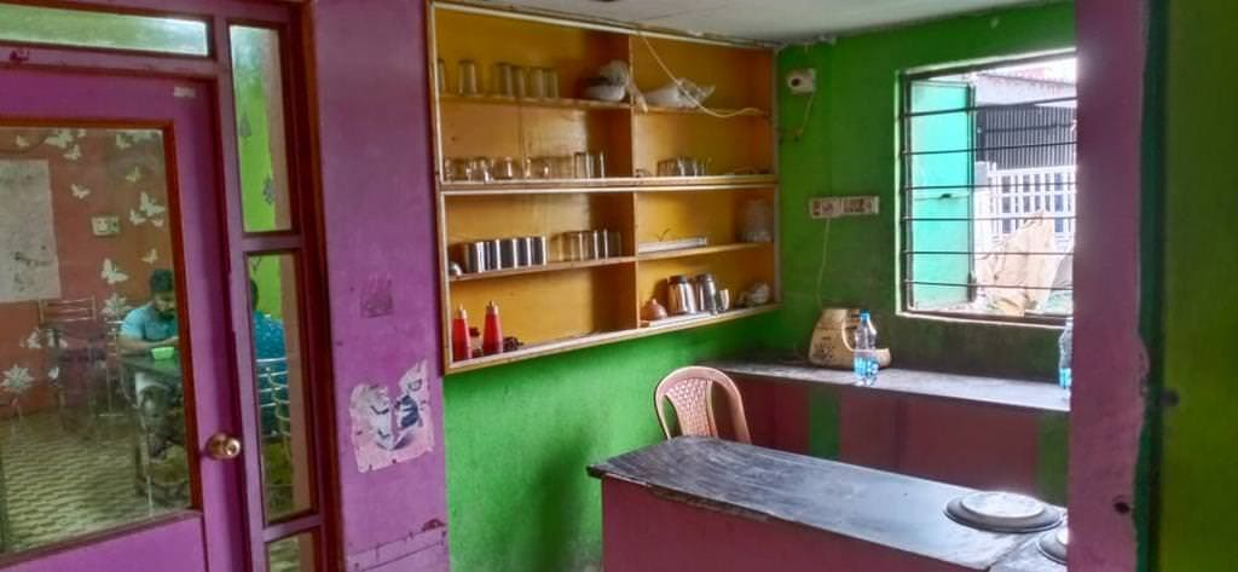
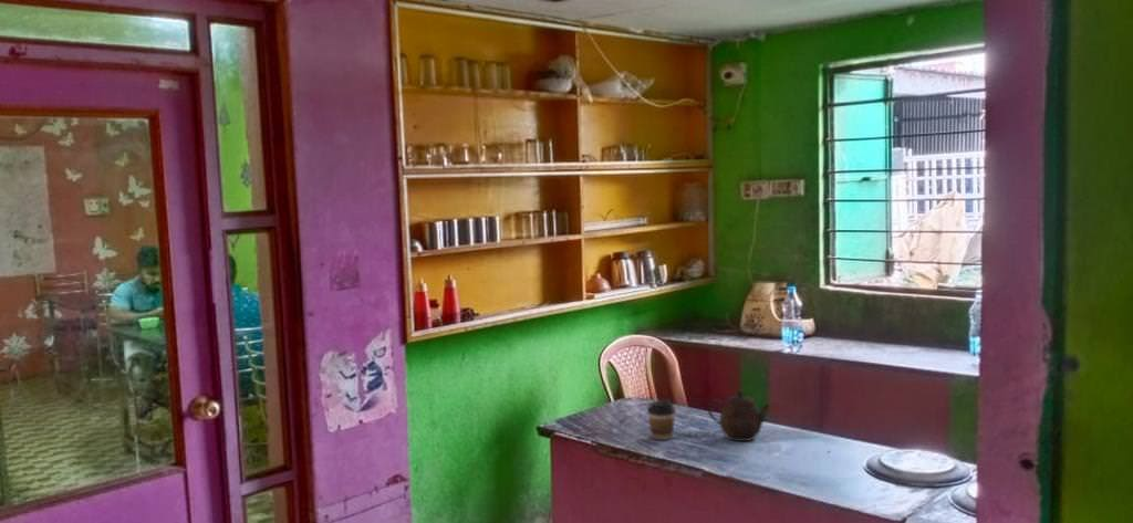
+ teapot [706,389,770,442]
+ coffee cup [646,398,677,441]
